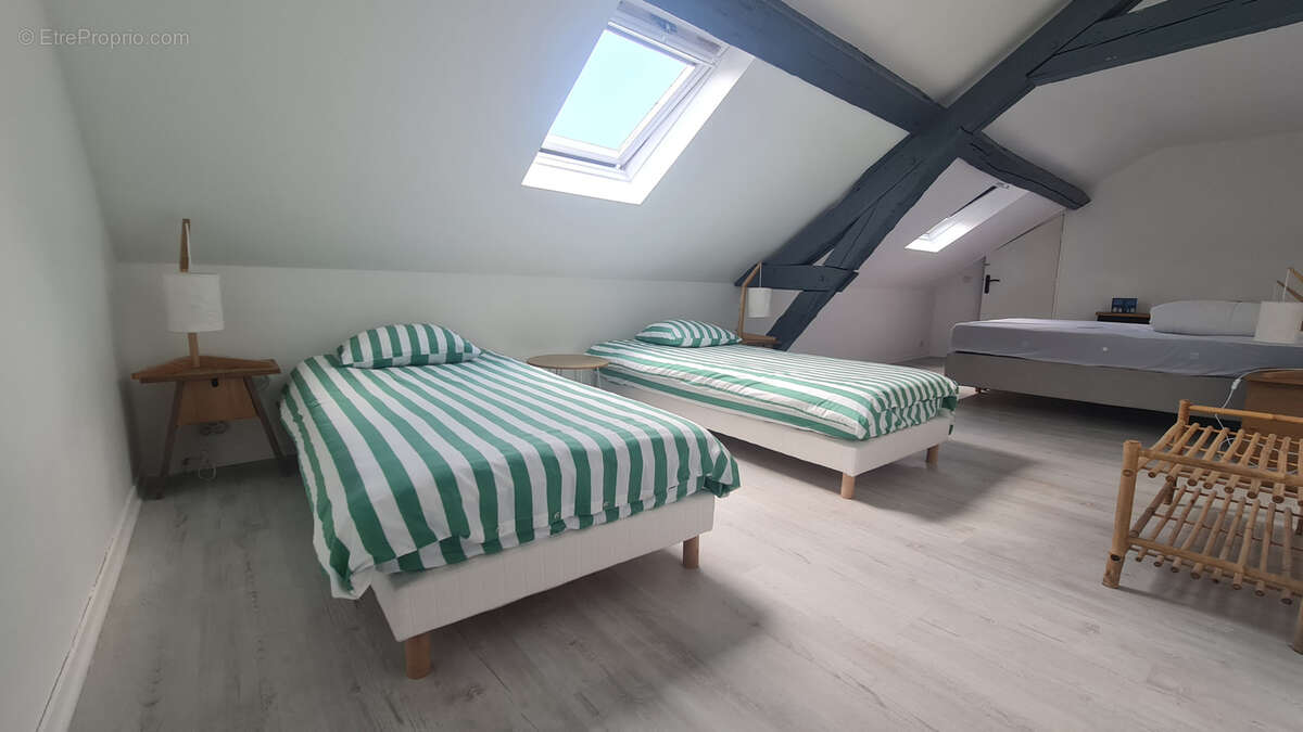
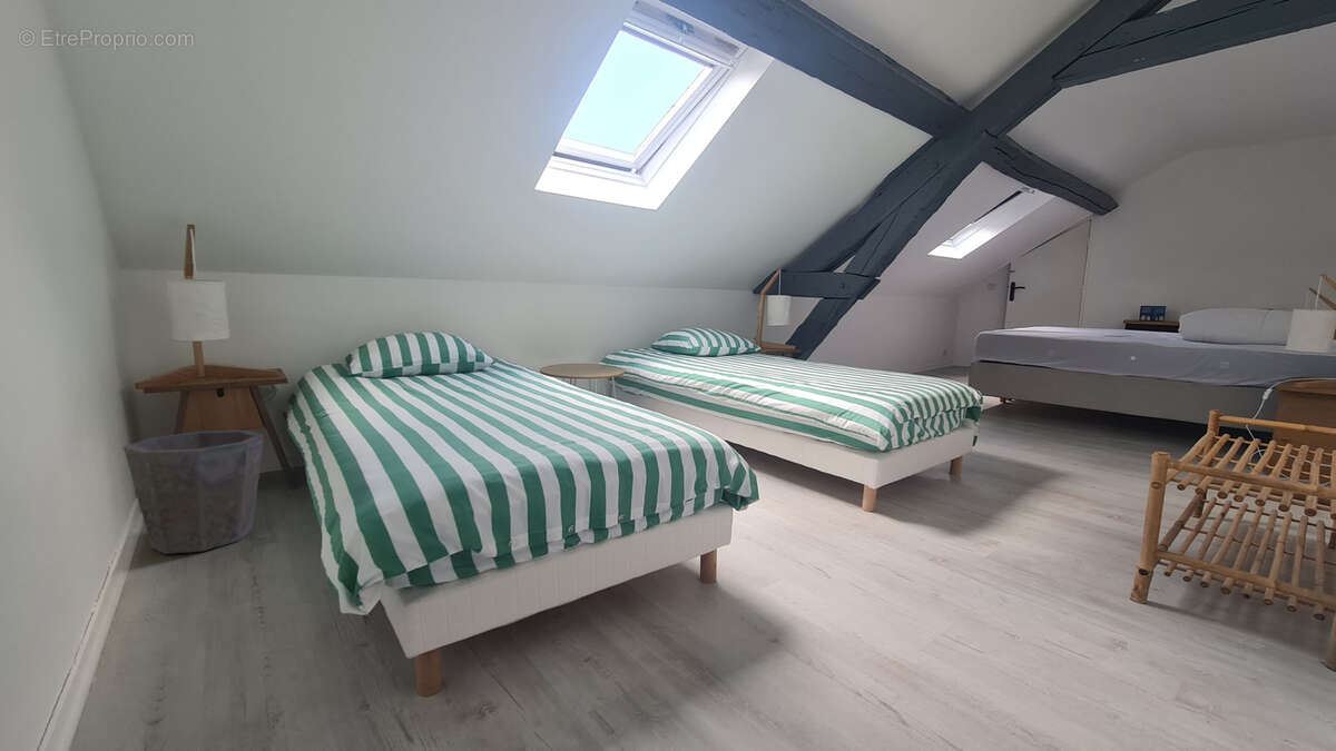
+ waste bin [122,429,265,555]
